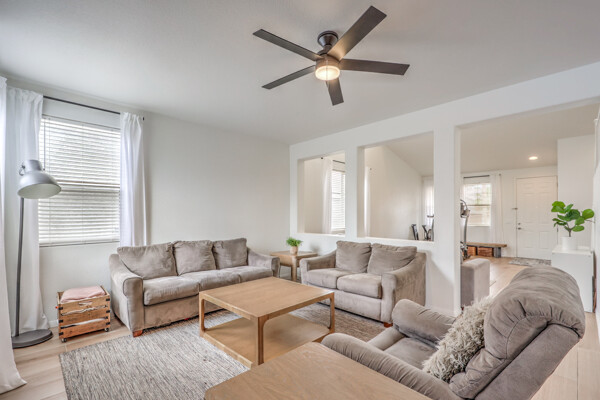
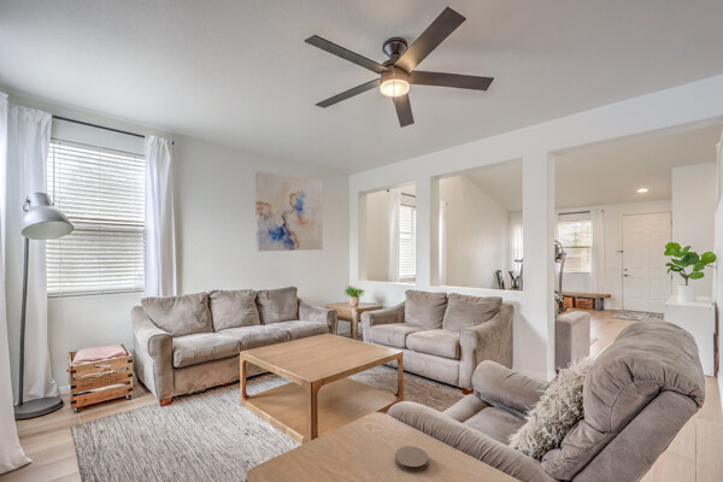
+ wall art [254,170,324,253]
+ coaster [394,445,429,472]
